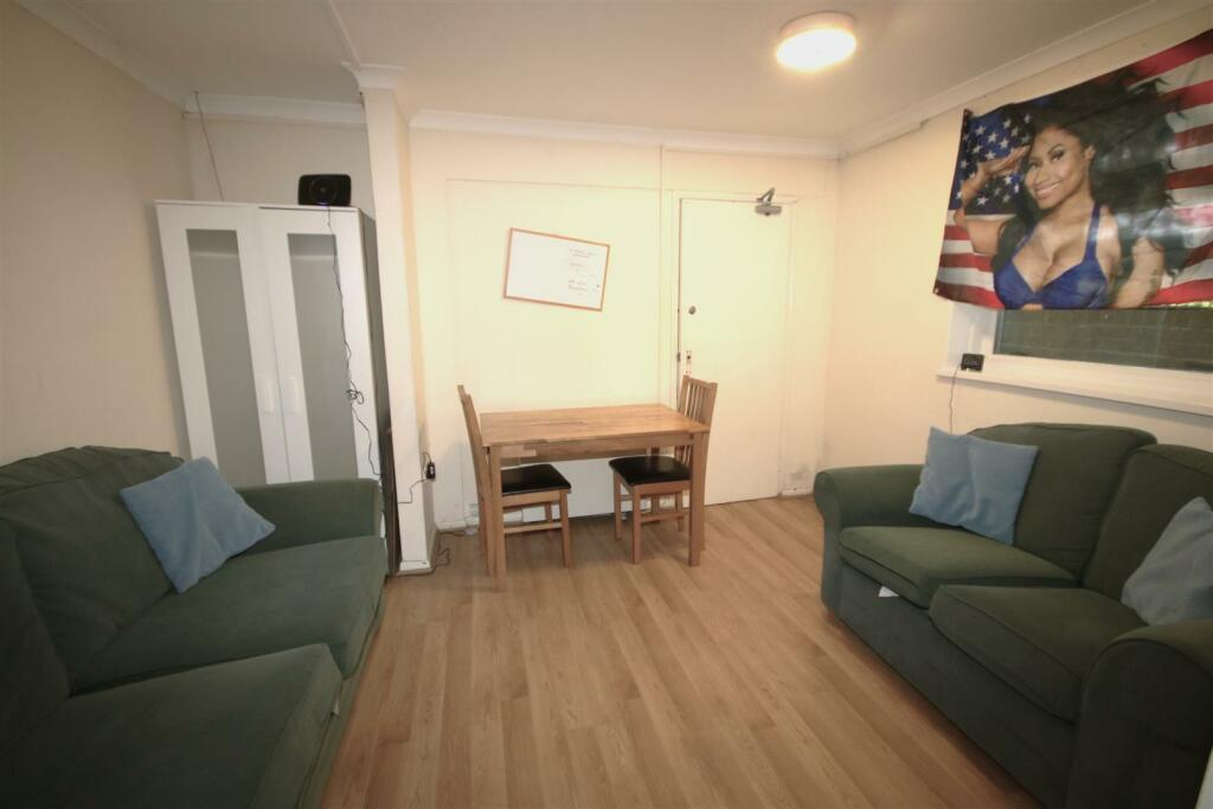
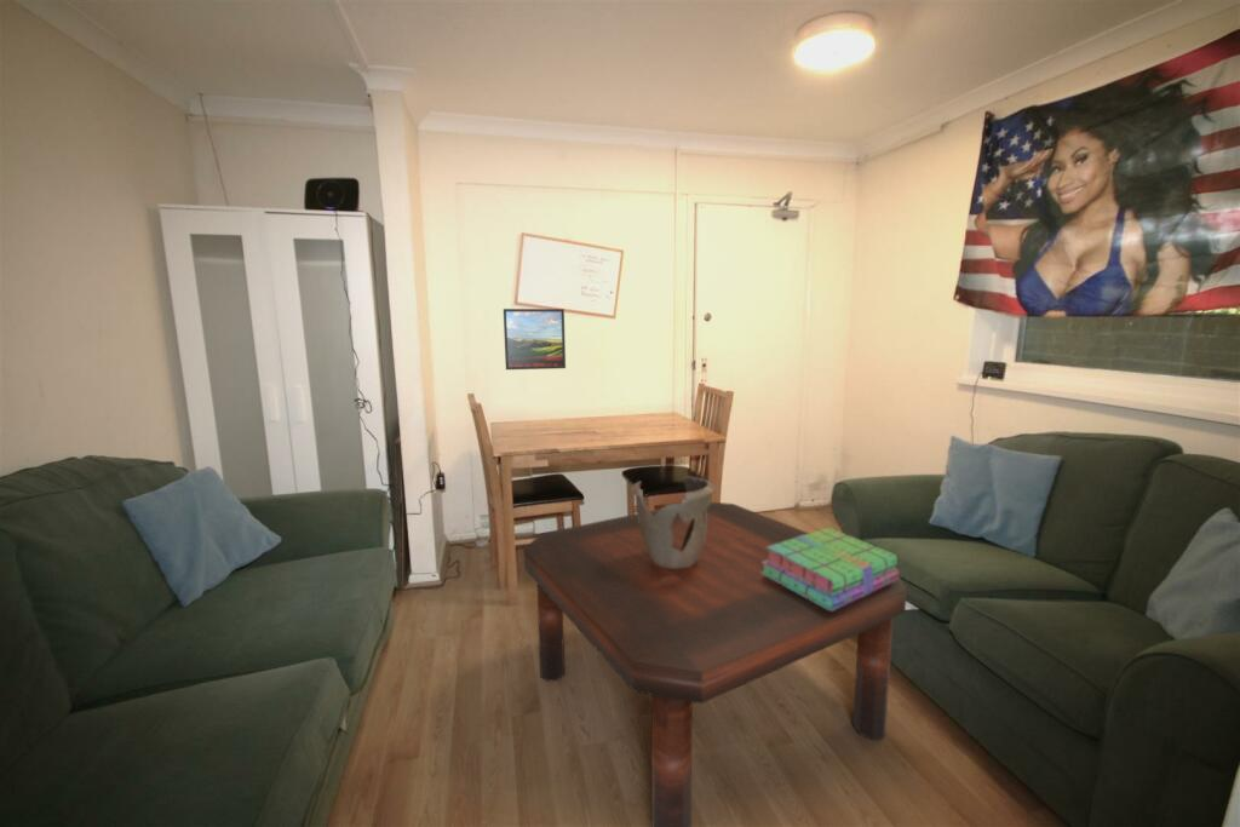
+ decorative bowl [630,475,717,569]
+ stack of books [760,527,900,611]
+ coffee table [523,501,908,827]
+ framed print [503,308,567,371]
